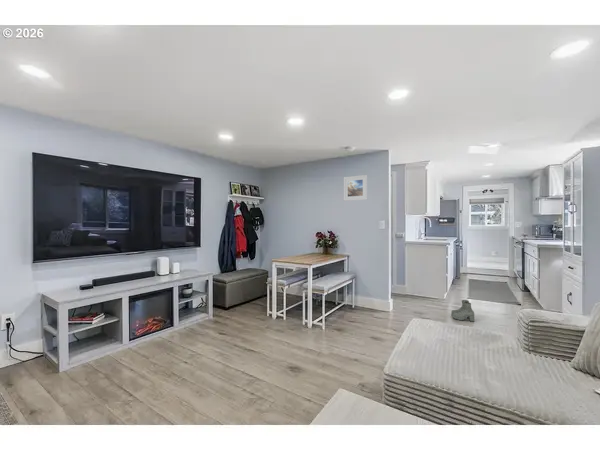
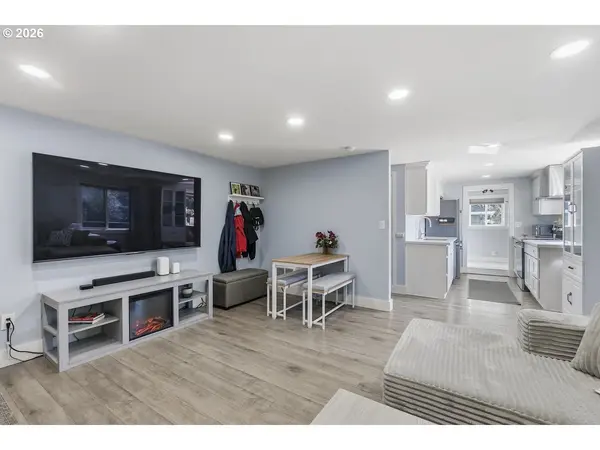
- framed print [343,174,368,202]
- boots [450,299,475,323]
